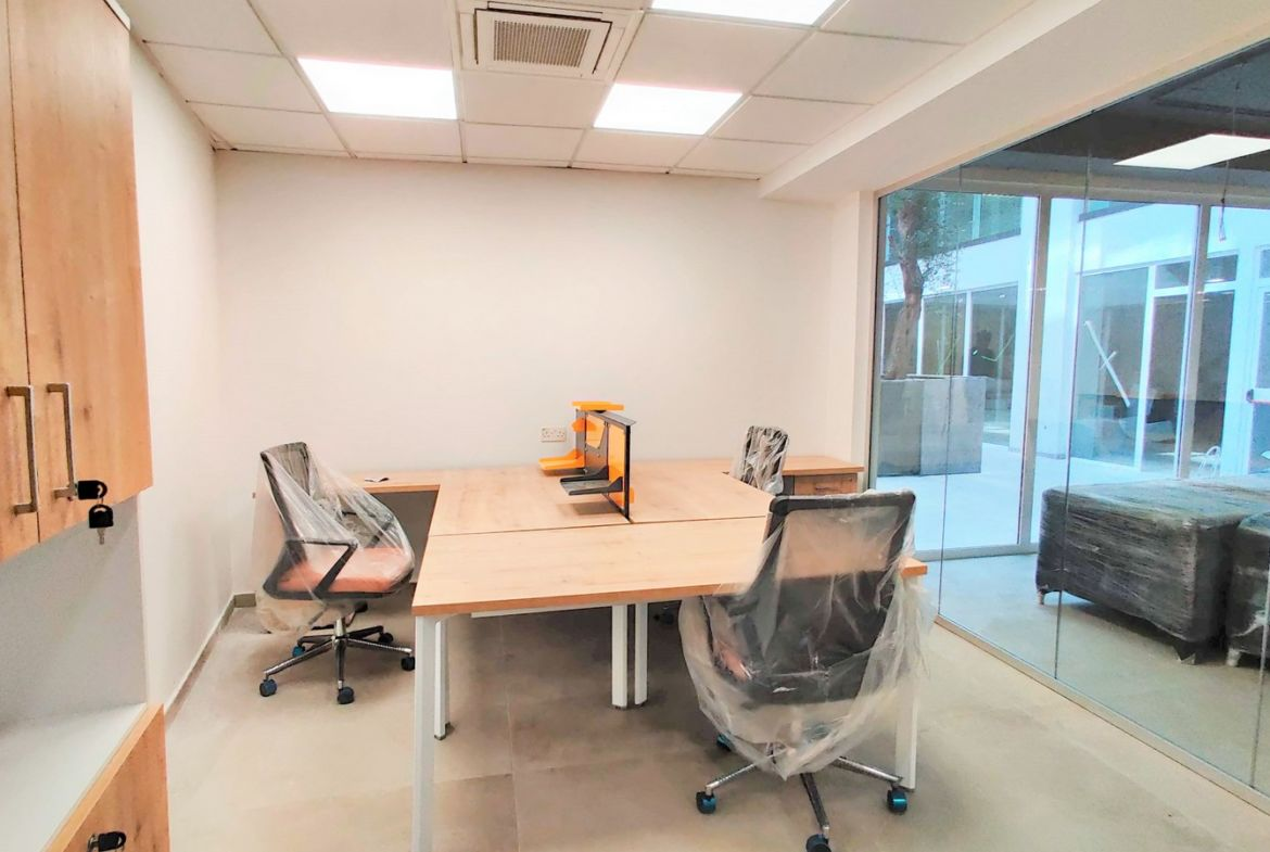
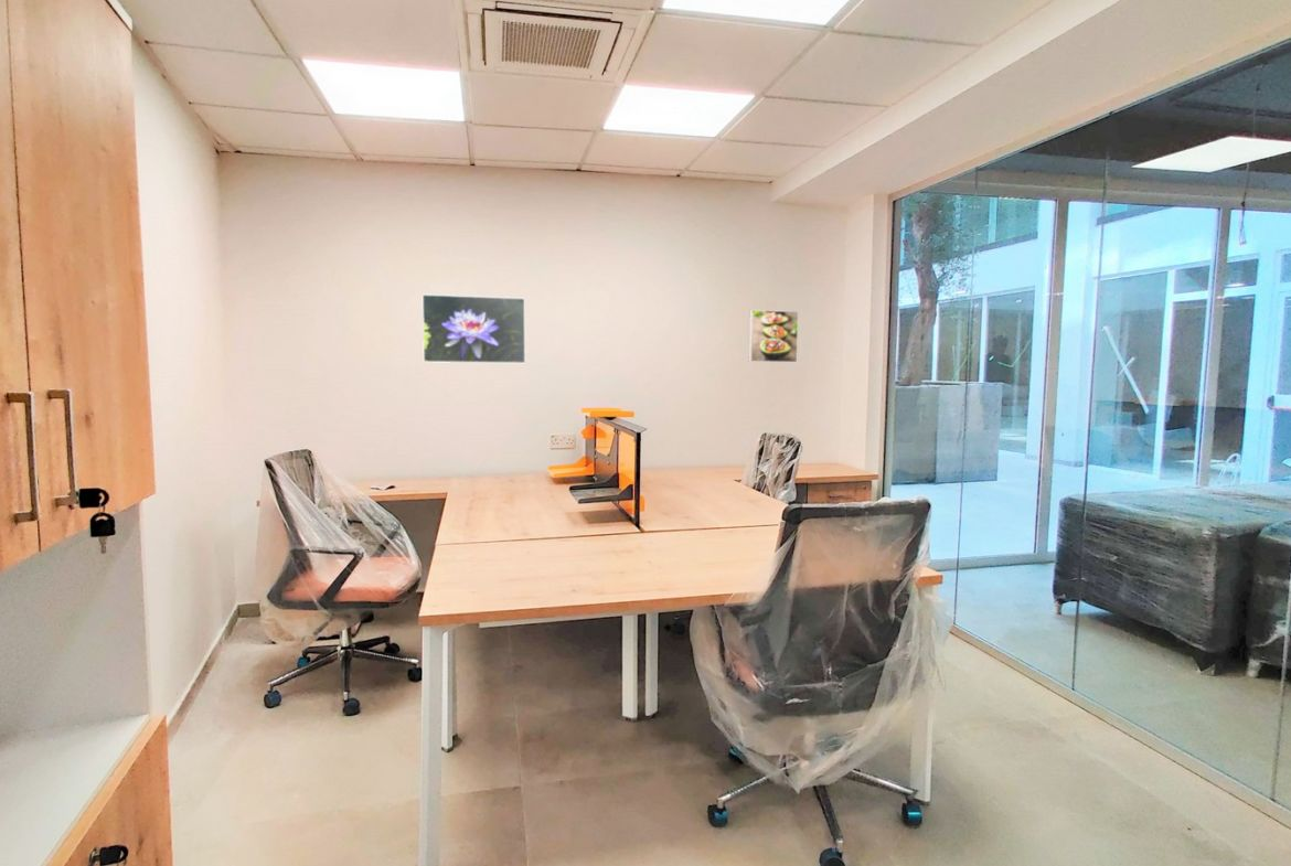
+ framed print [422,293,526,364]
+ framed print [748,309,800,363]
